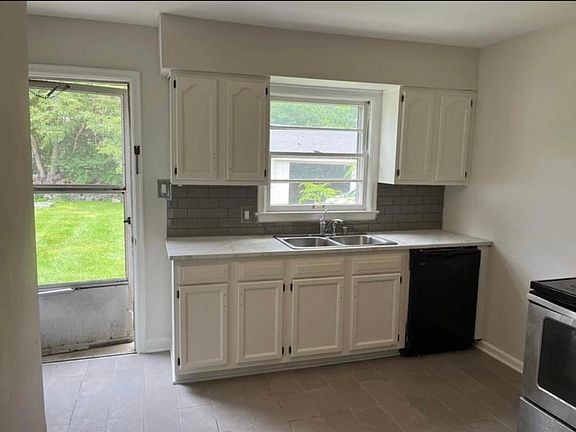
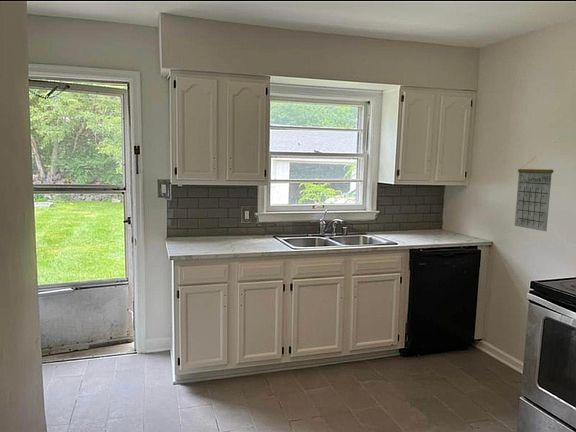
+ calendar [514,157,554,232]
